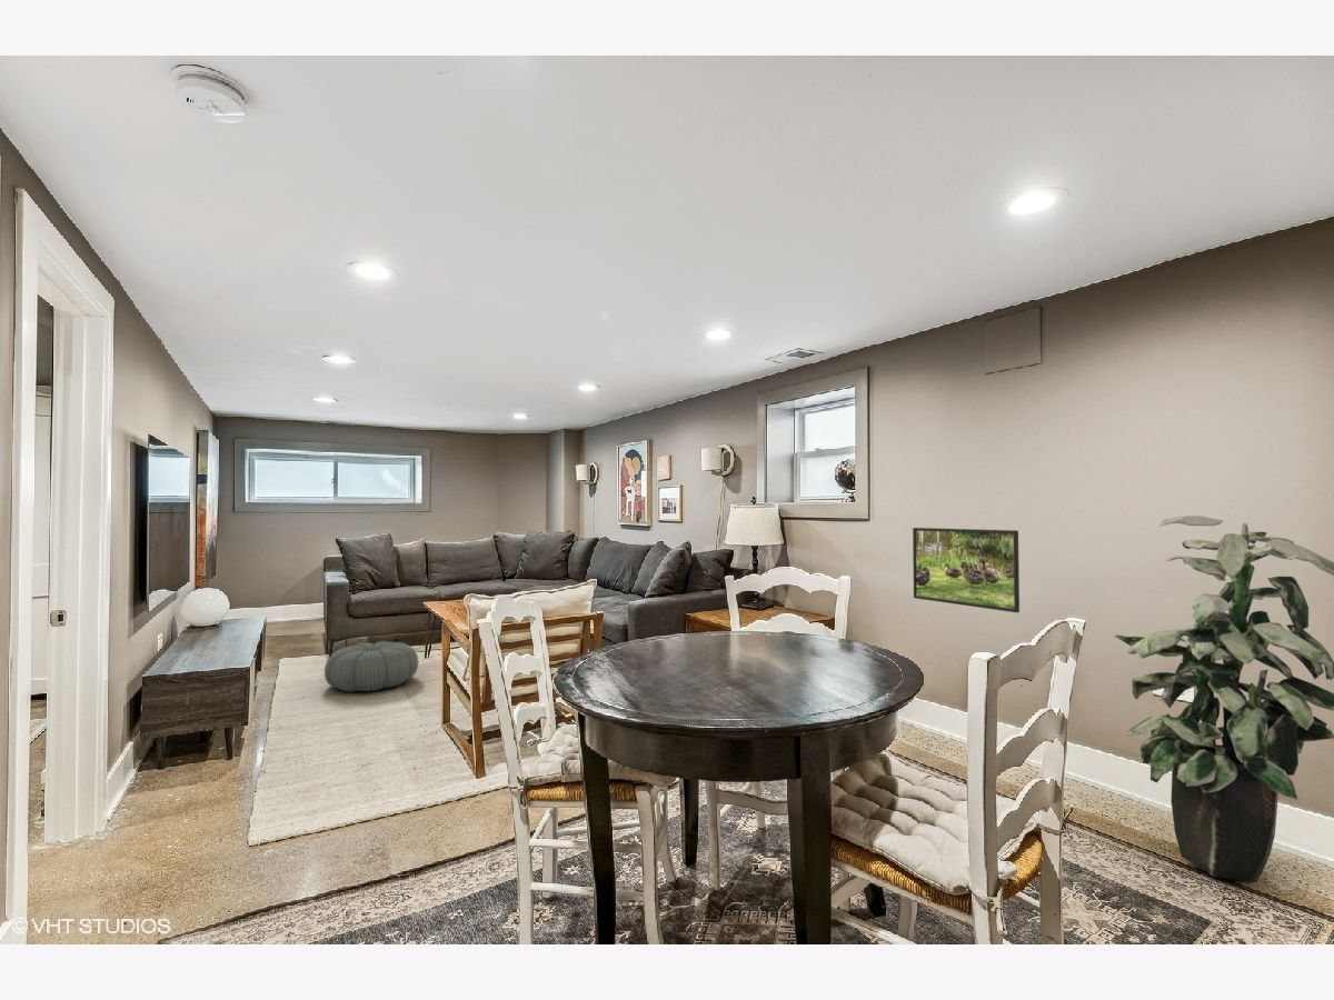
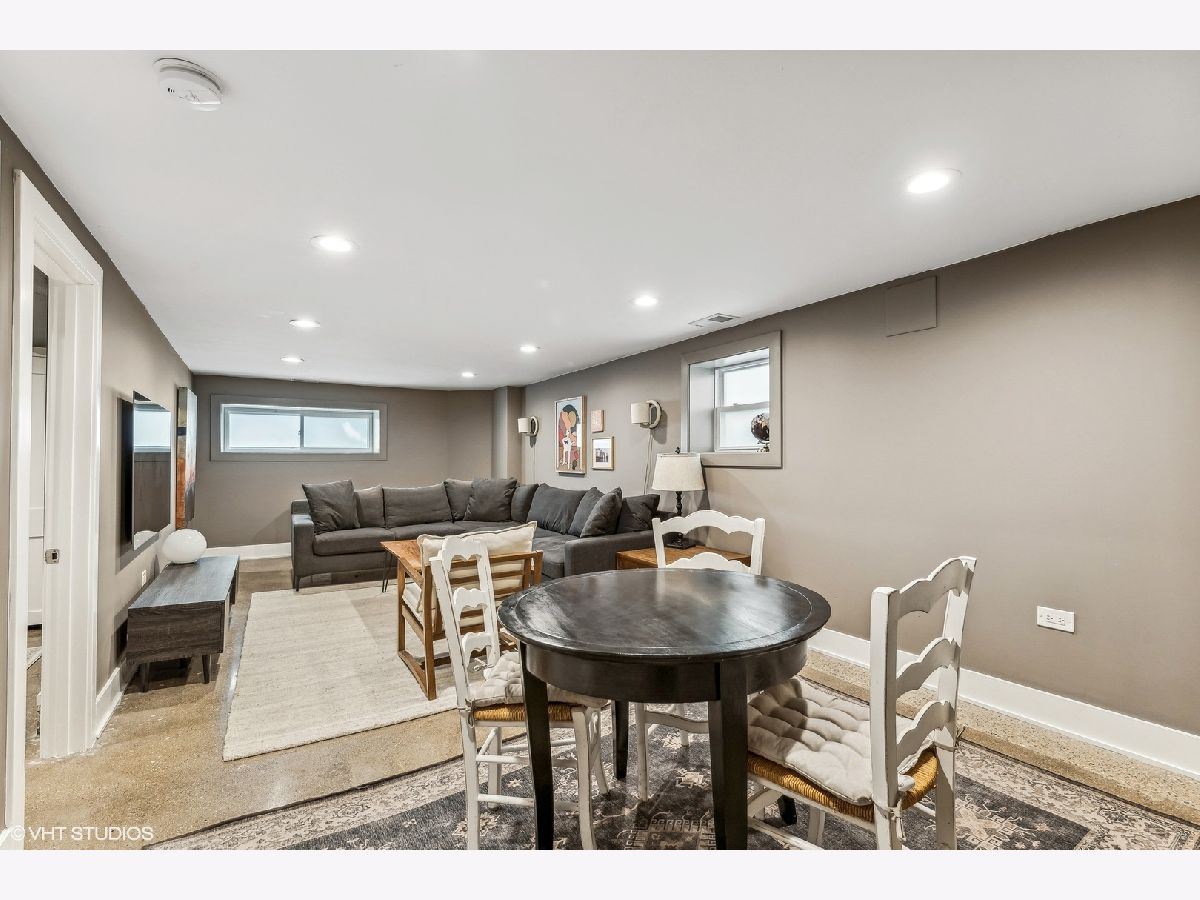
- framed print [912,527,1021,613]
- pouf [323,640,419,692]
- indoor plant [1114,514,1334,883]
